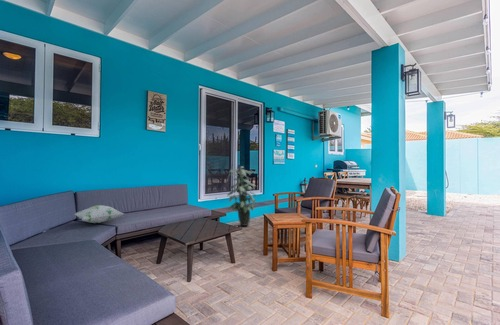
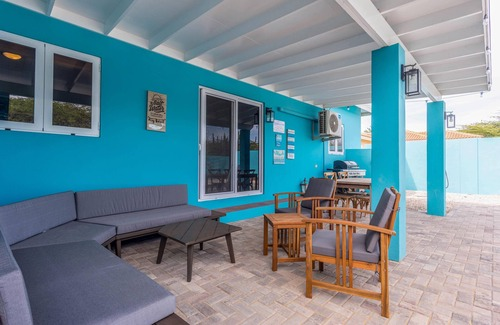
- decorative pillow [74,204,125,224]
- indoor plant [226,165,258,227]
